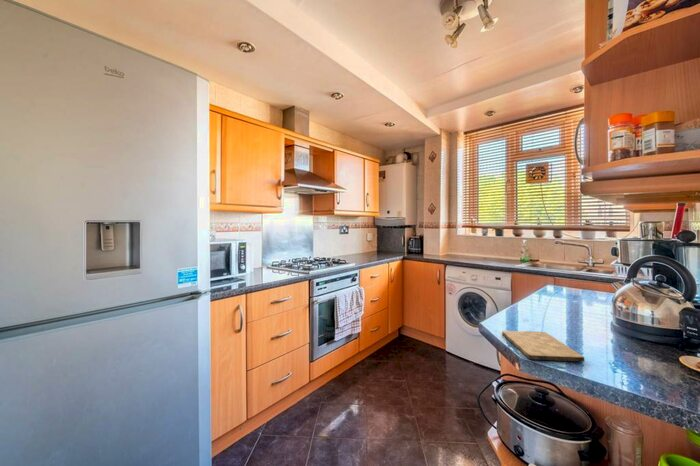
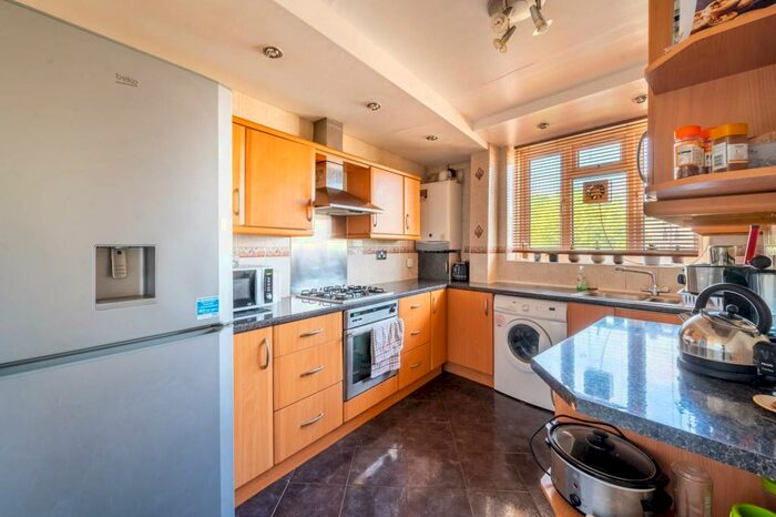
- cutting board [501,330,586,363]
